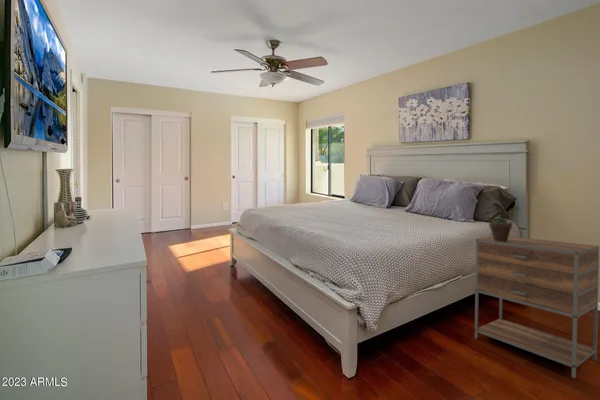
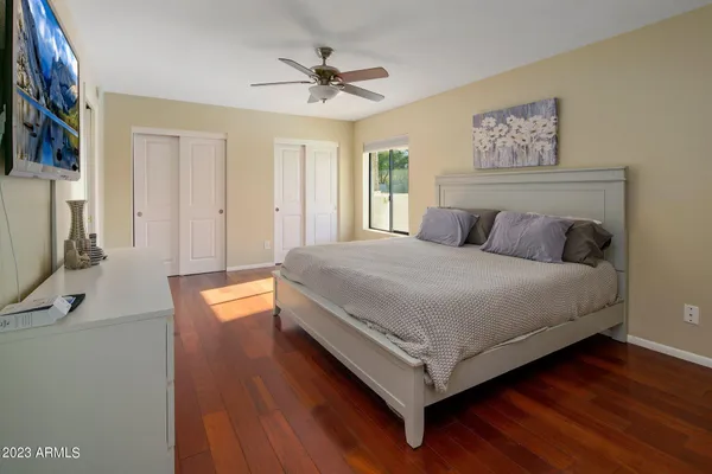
- succulent plant [488,208,513,242]
- nightstand [474,235,600,379]
